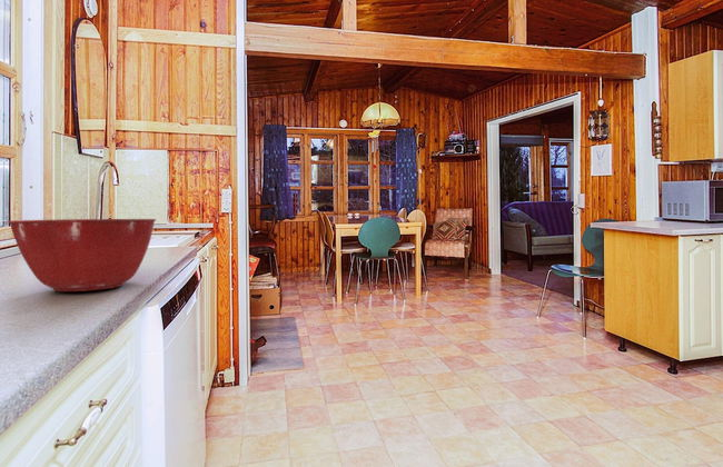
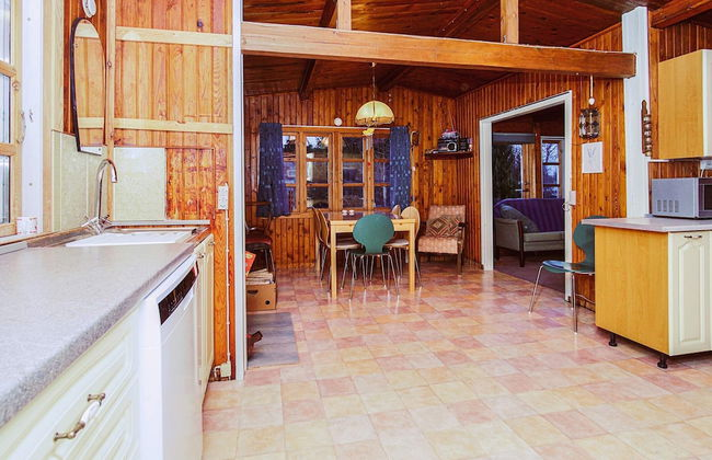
- mixing bowl [7,218,157,292]
